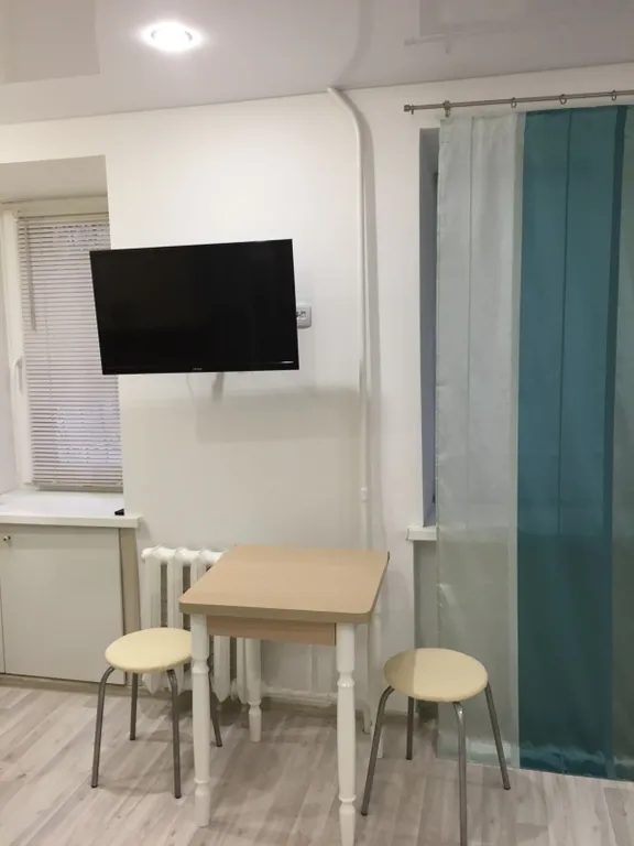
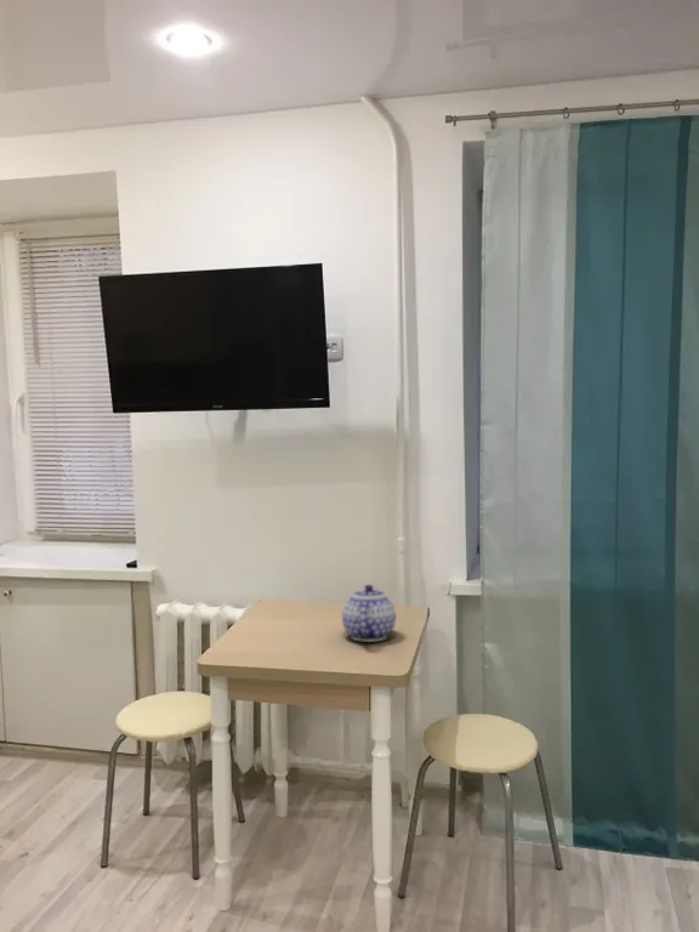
+ teapot [341,584,397,643]
